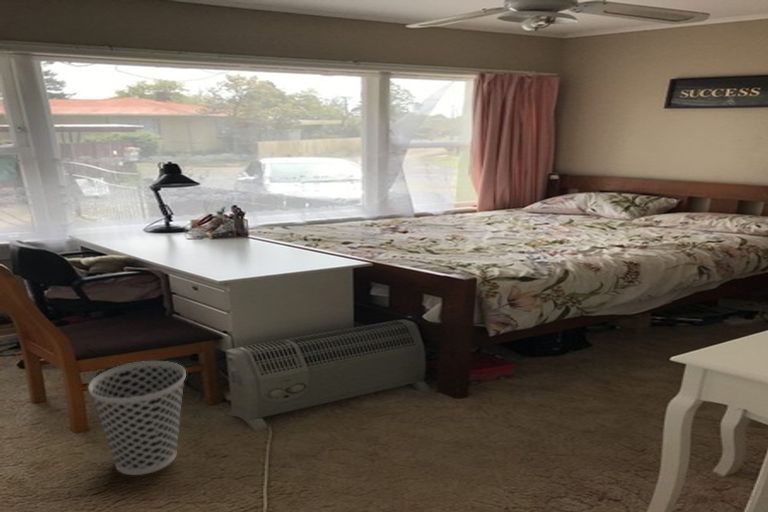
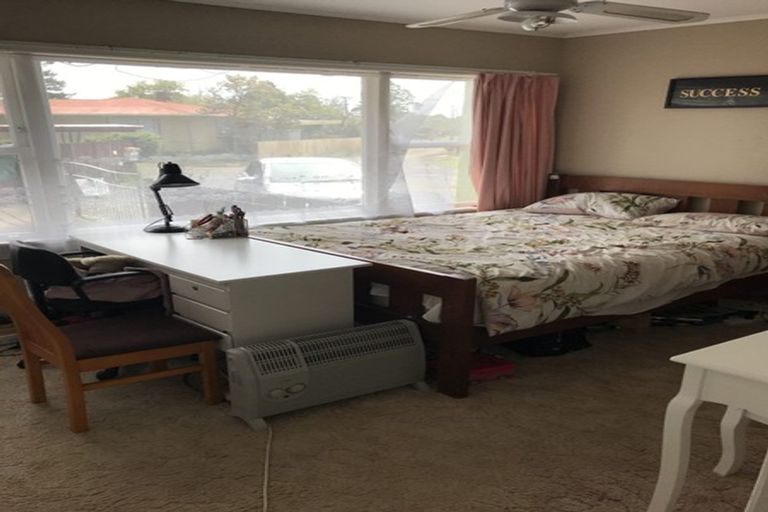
- wastebasket [87,360,187,476]
